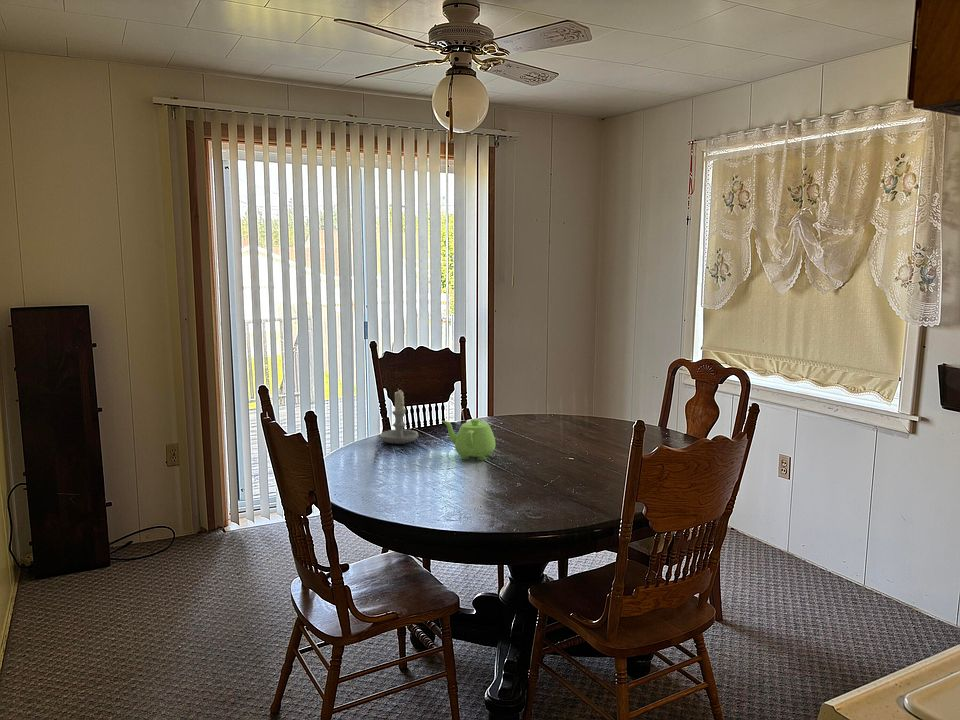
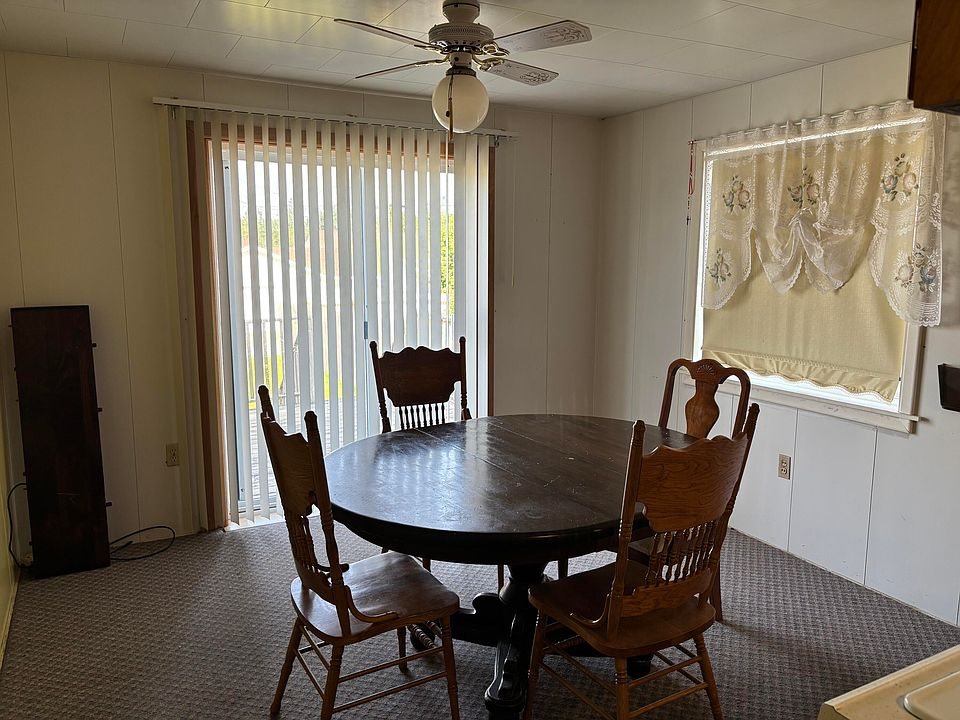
- teapot [441,418,496,461]
- candle [379,388,419,445]
